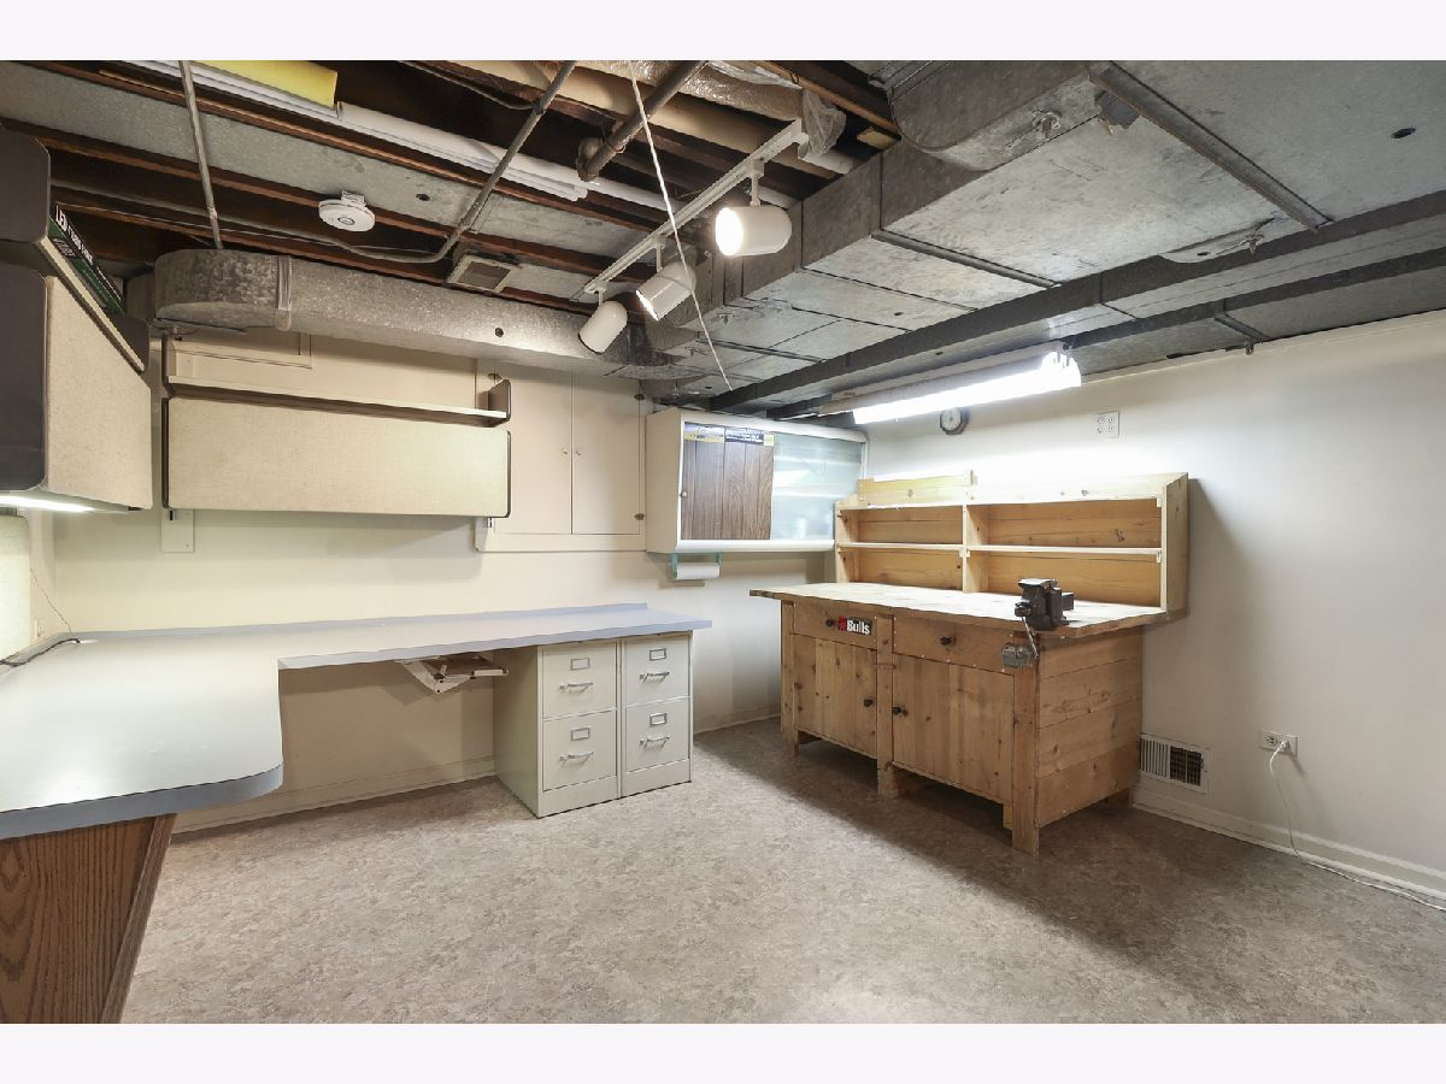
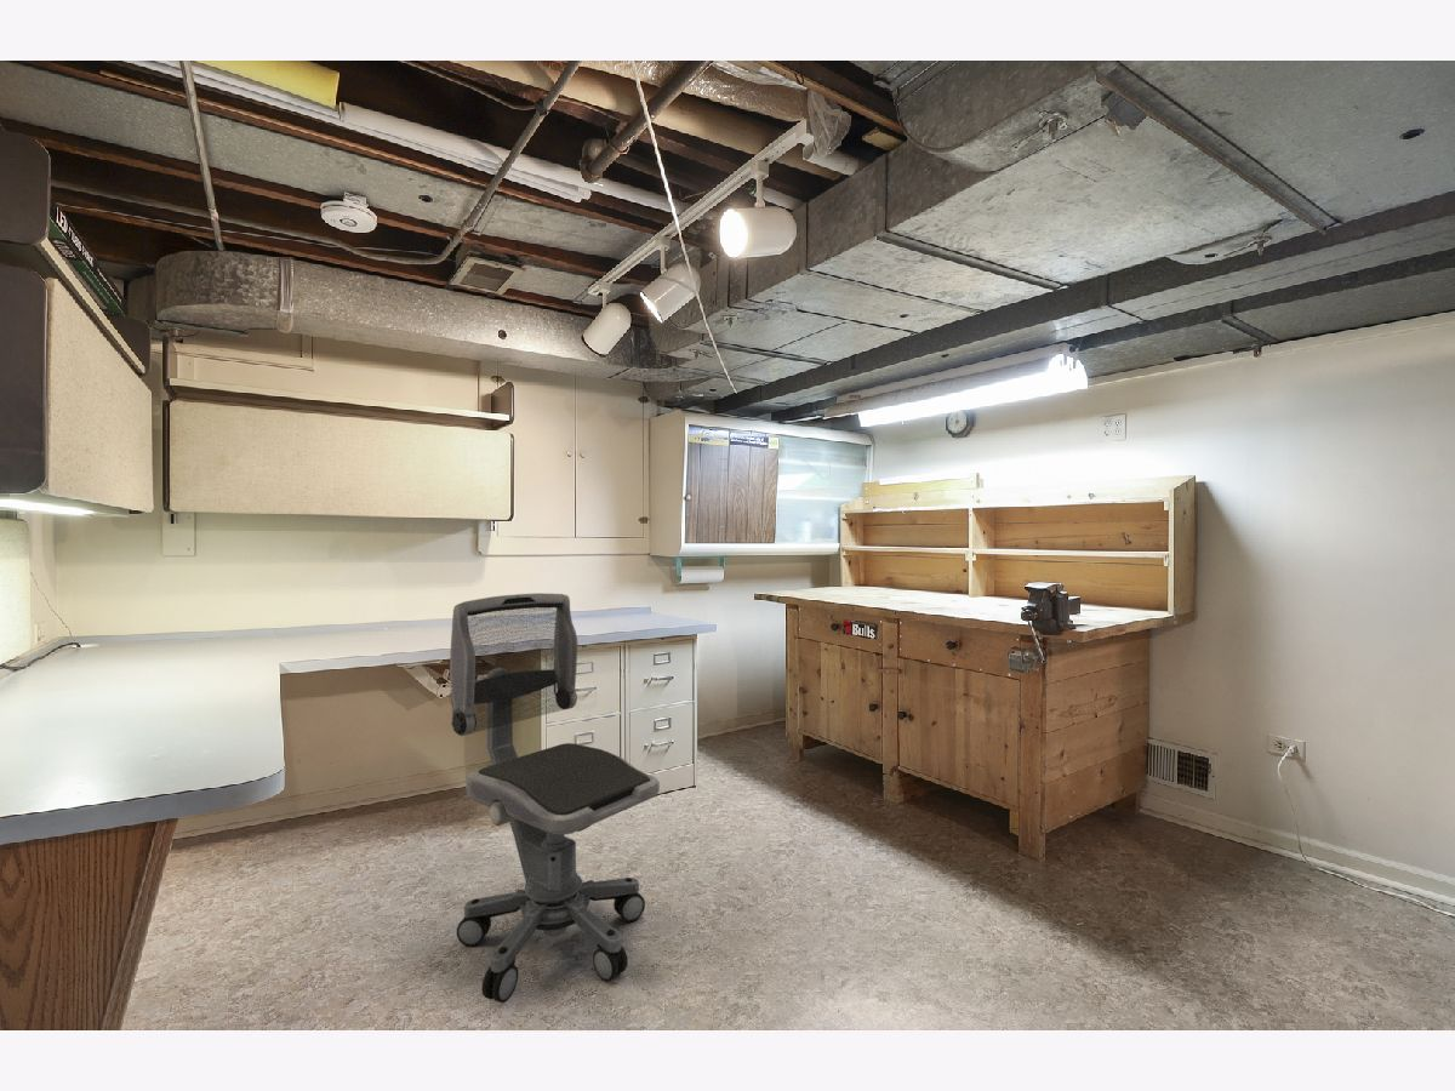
+ office chair [449,592,661,1004]
